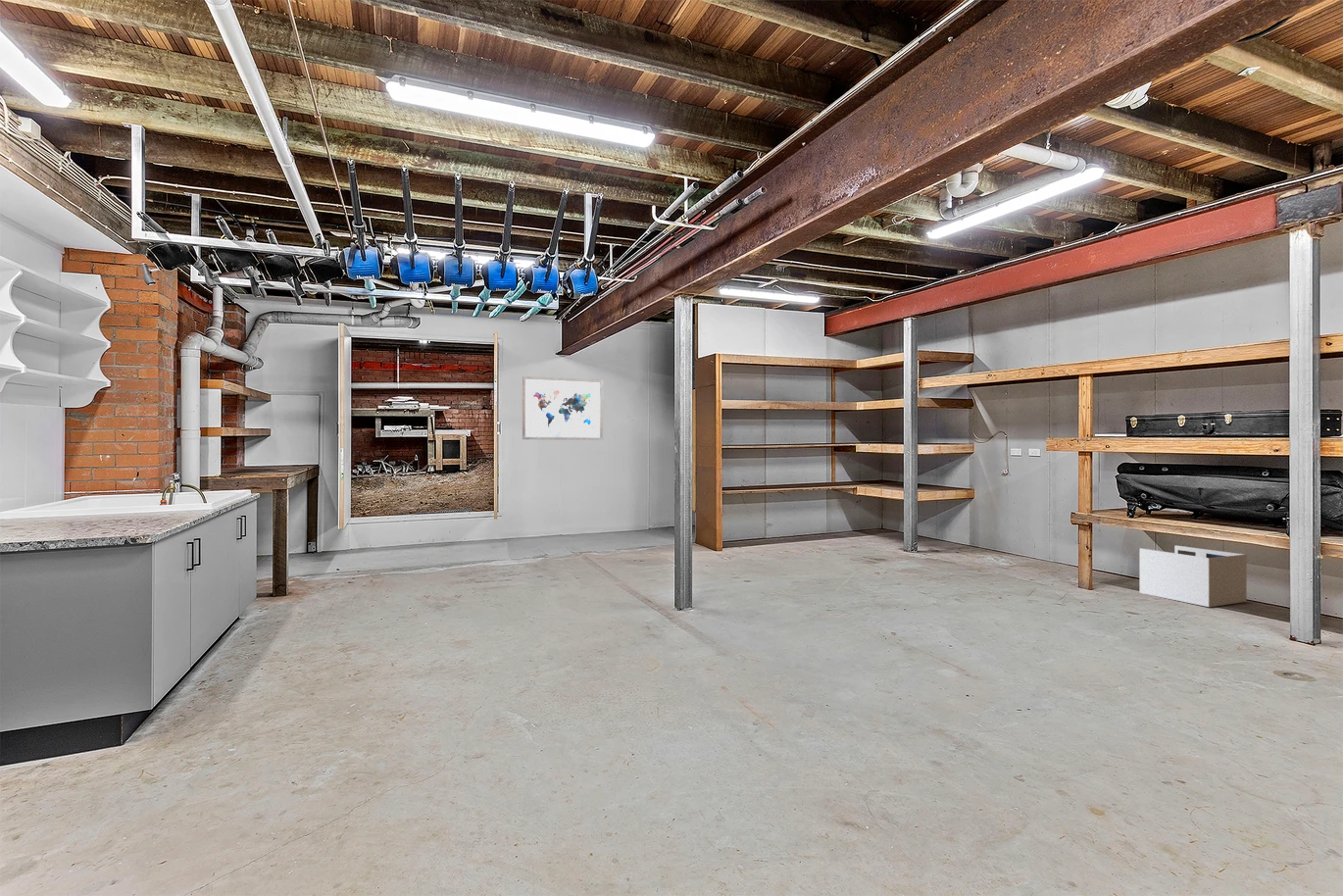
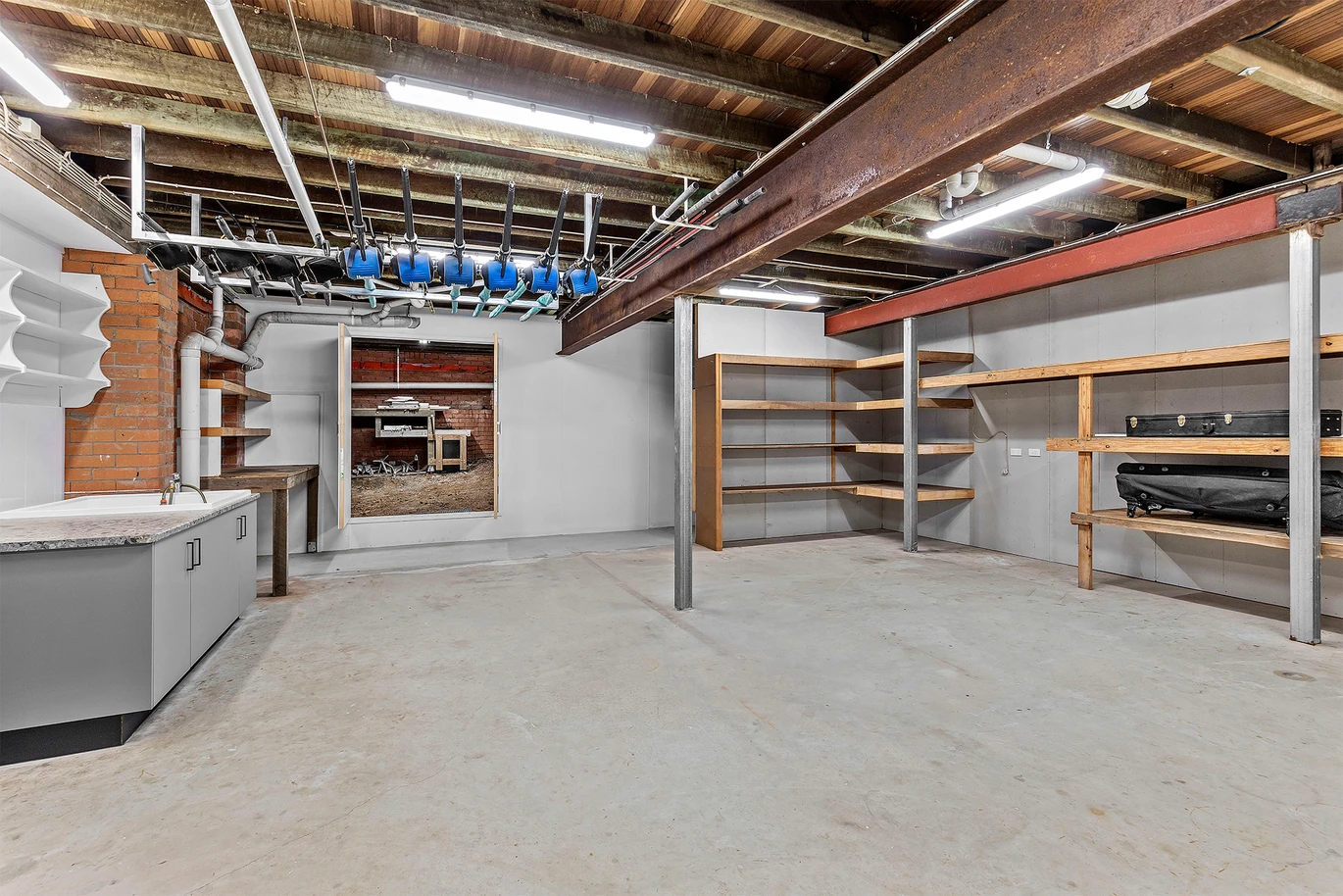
- architectural model [1139,544,1248,608]
- wall art [522,375,604,441]
